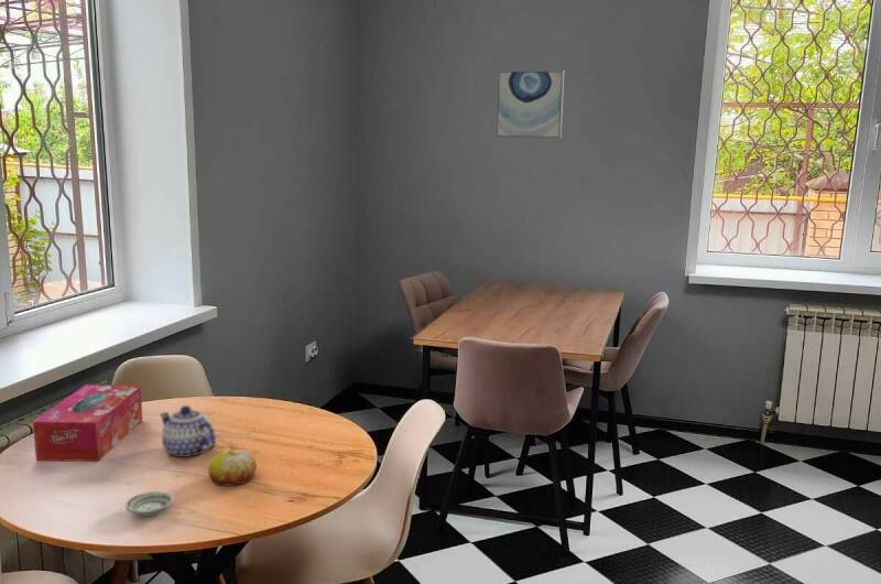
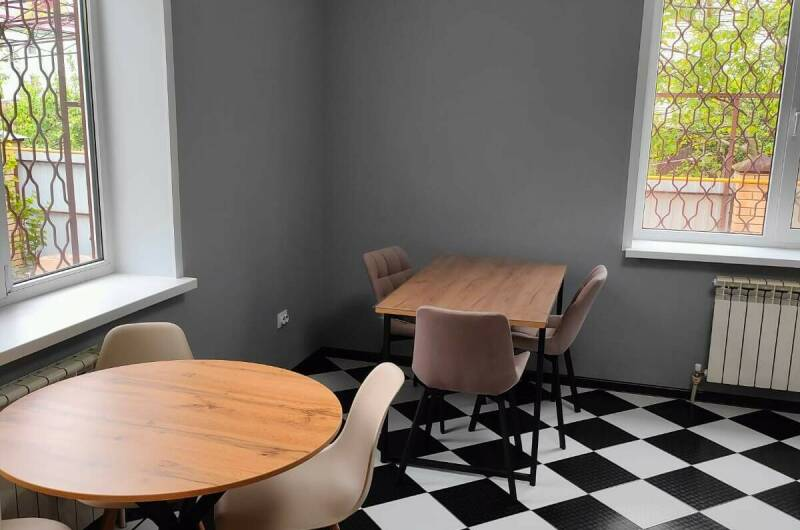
- wall art [494,69,565,140]
- tissue box [32,383,143,463]
- teapot [159,404,217,458]
- saucer [124,490,175,518]
- fruit [207,448,258,487]
